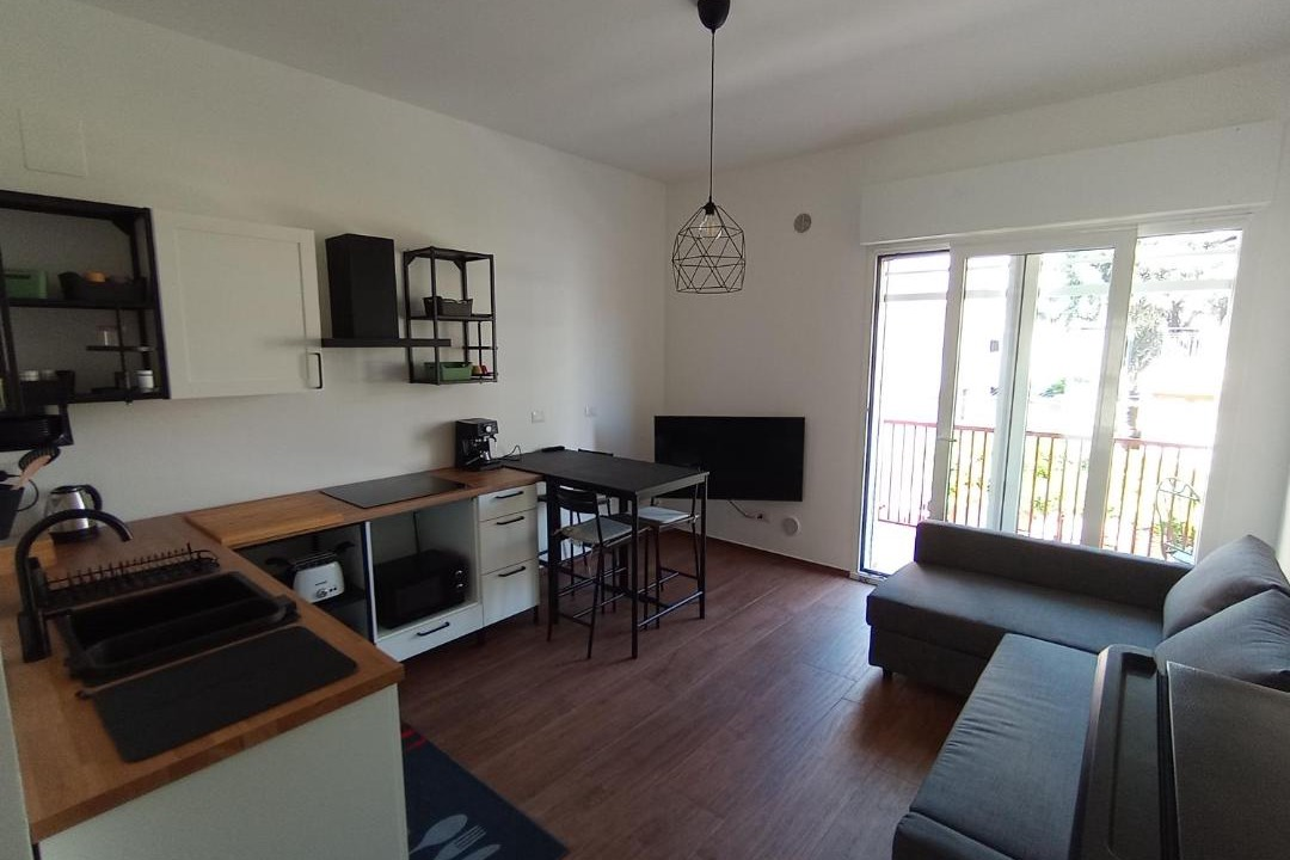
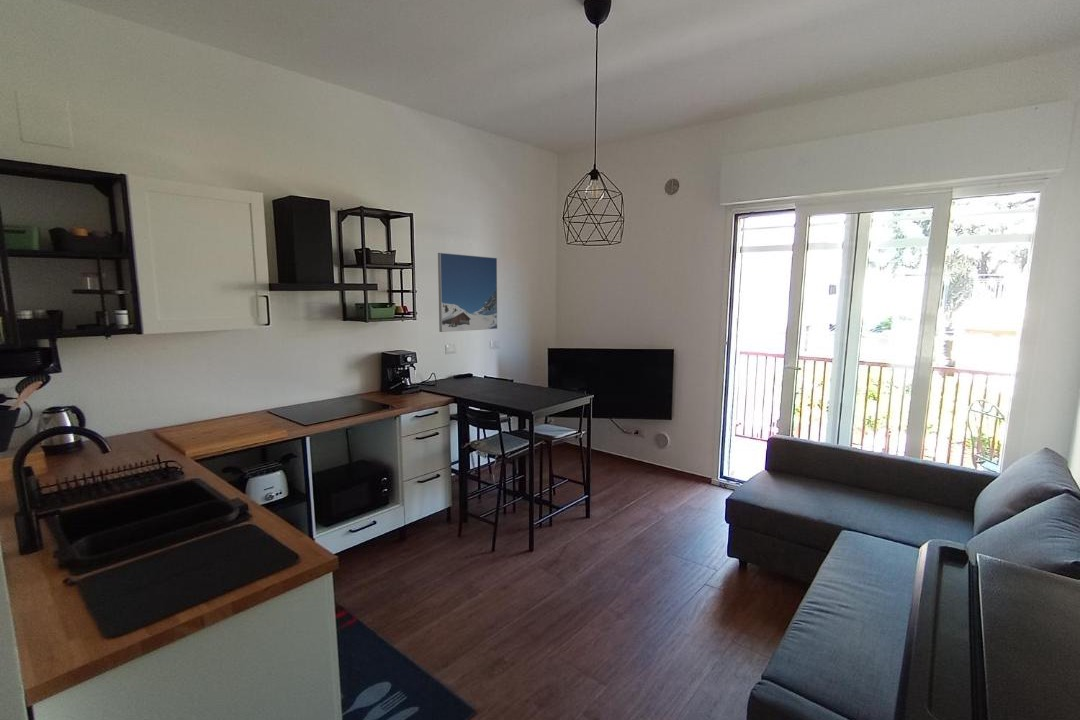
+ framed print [437,252,498,333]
